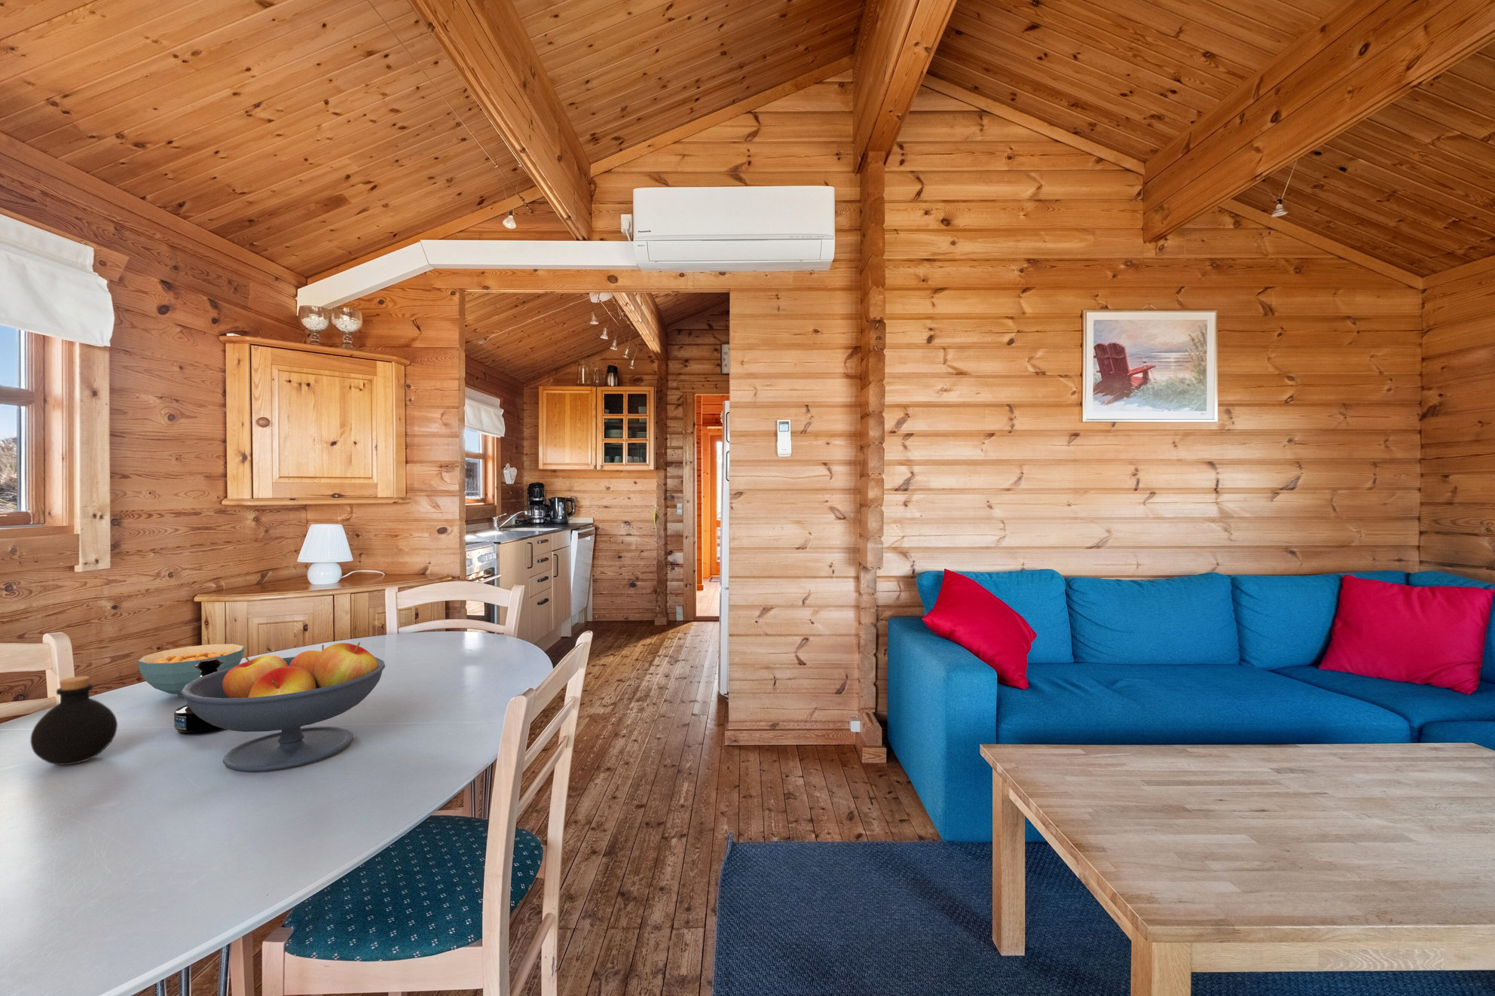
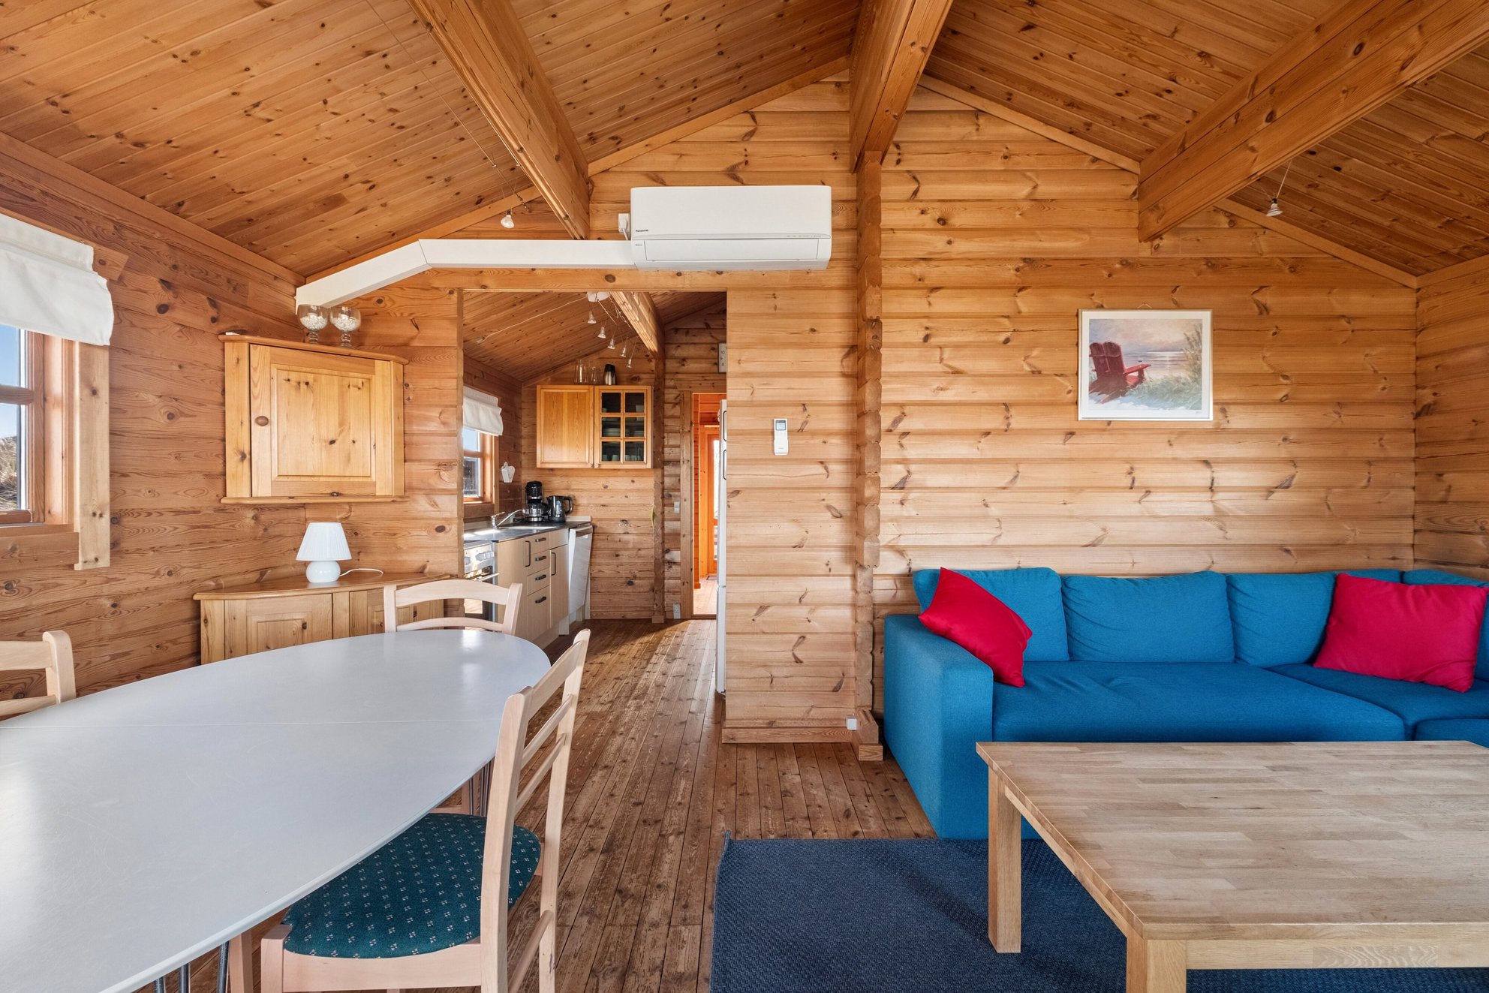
- cereal bowl [137,643,245,697]
- tequila bottle [174,658,224,736]
- bottle [29,675,118,766]
- fruit bowl [181,641,386,773]
